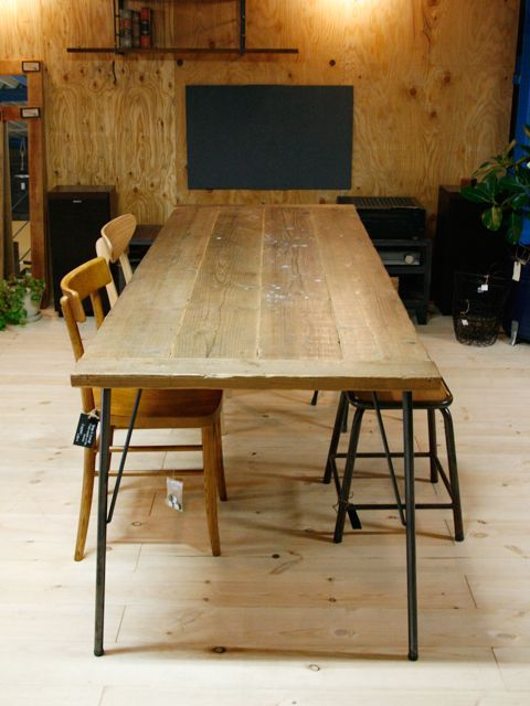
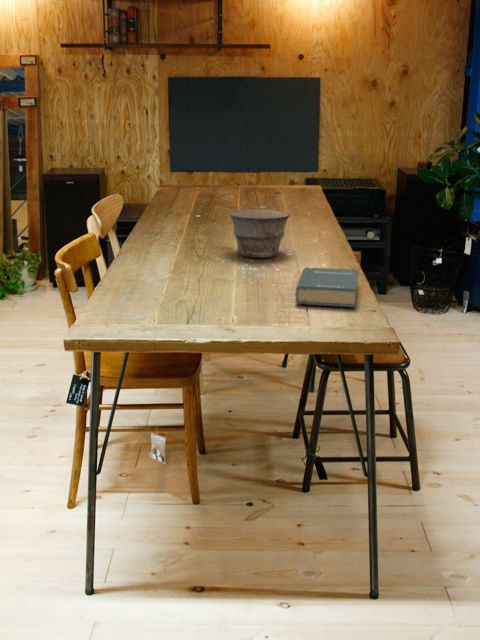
+ bowl [228,208,291,259]
+ hardback book [294,266,359,308]
